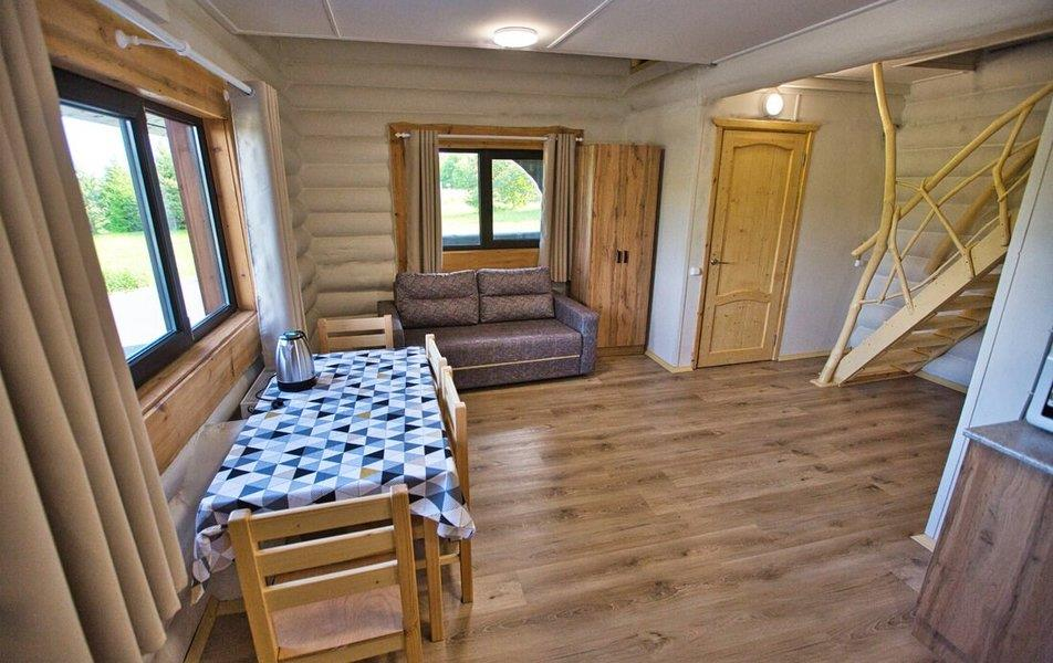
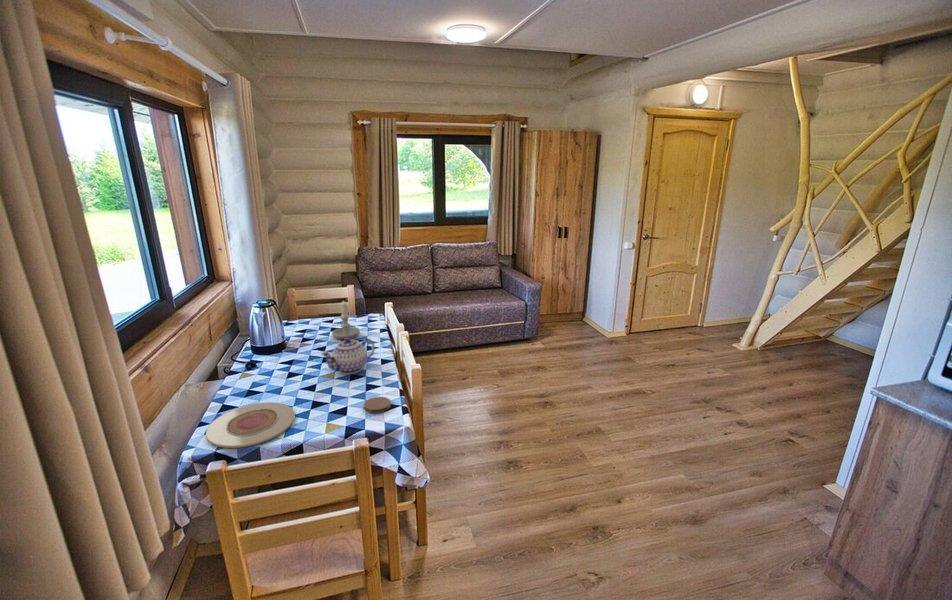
+ coaster [363,396,392,414]
+ teapot [320,337,376,375]
+ plate [205,401,296,449]
+ candle [331,300,361,340]
